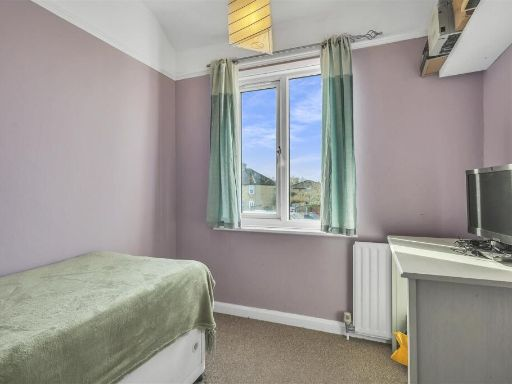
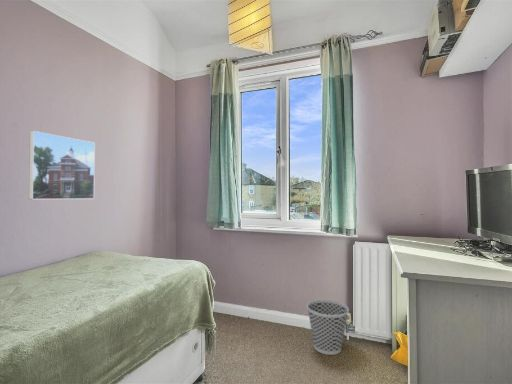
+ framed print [28,130,96,200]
+ wastebasket [306,299,350,356]
